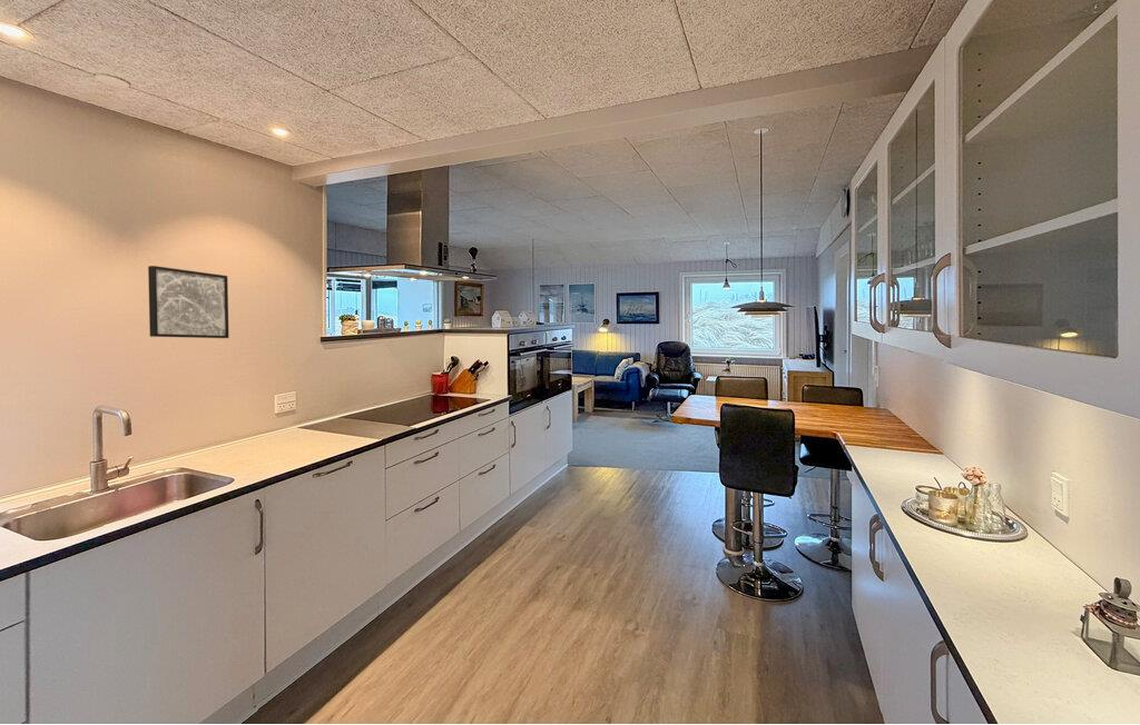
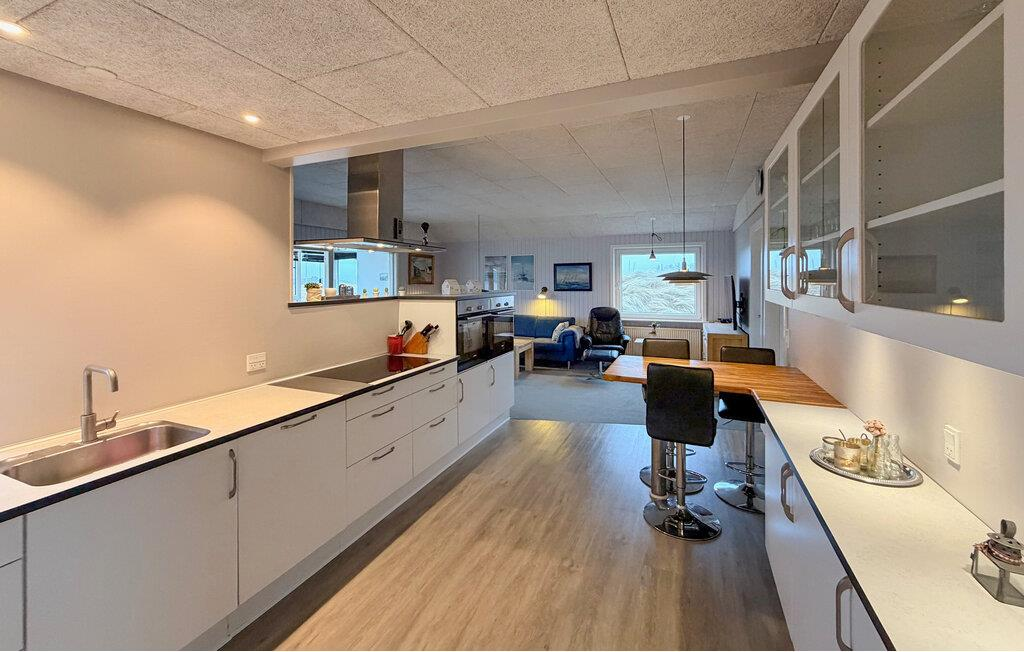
- wall art [147,265,230,339]
